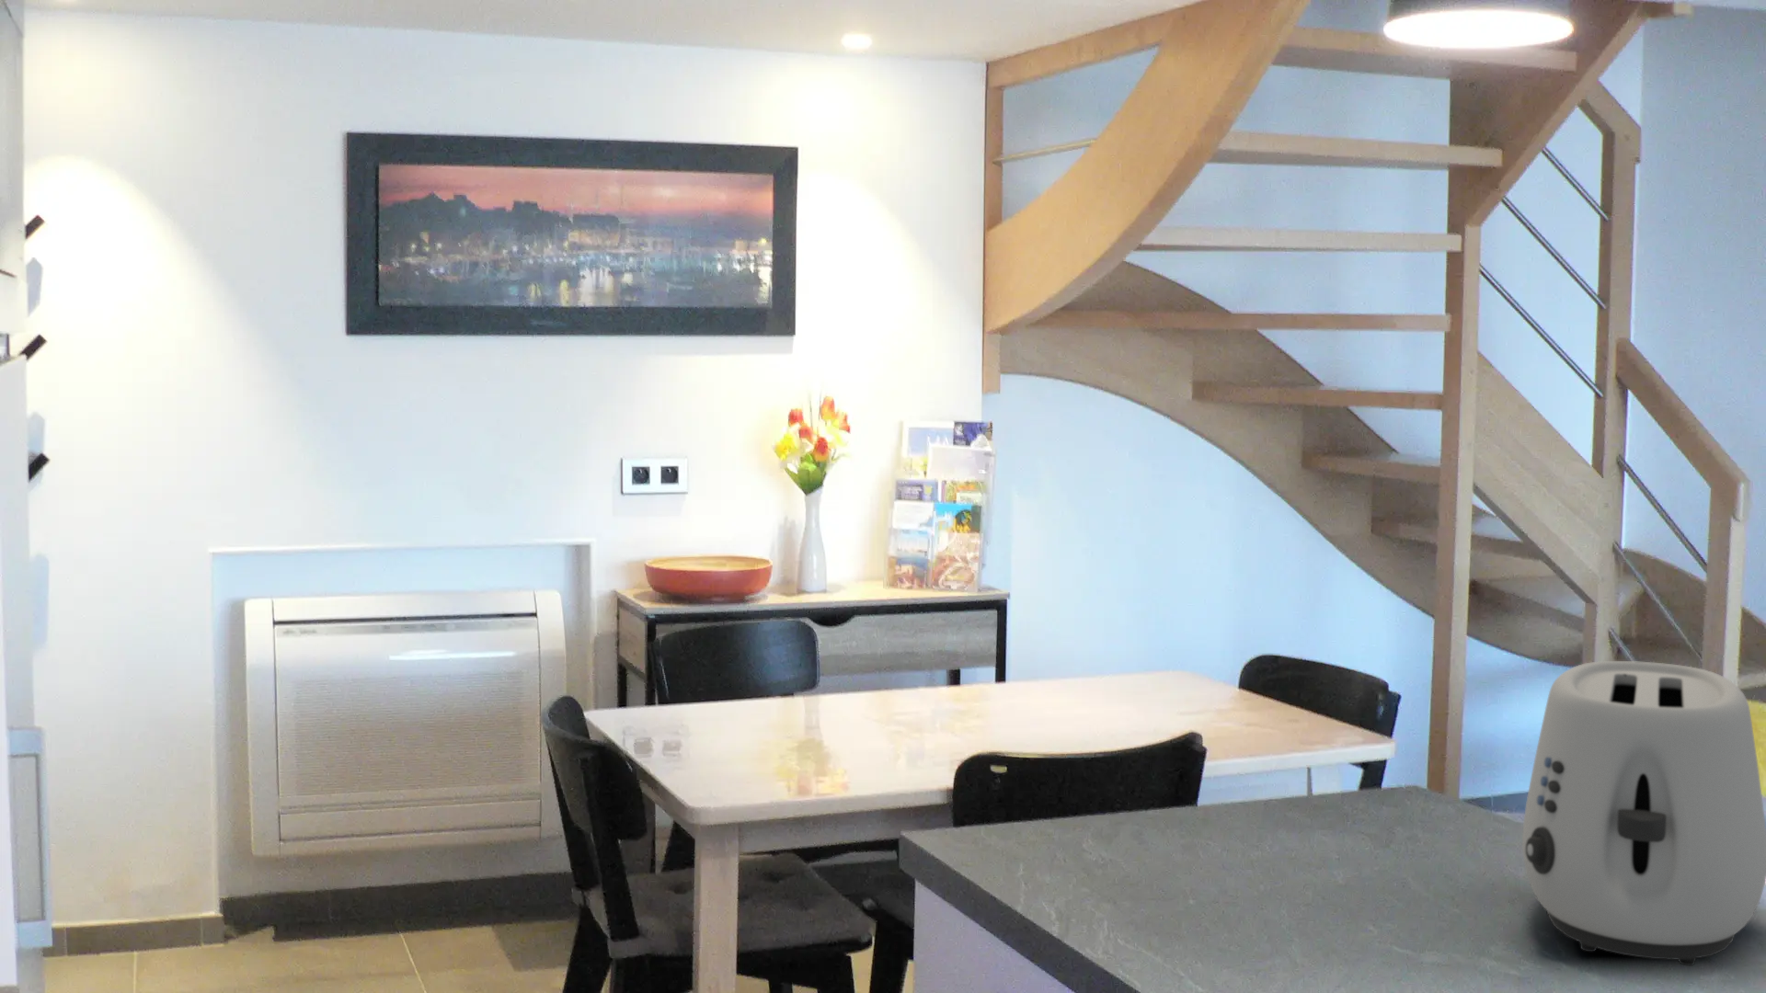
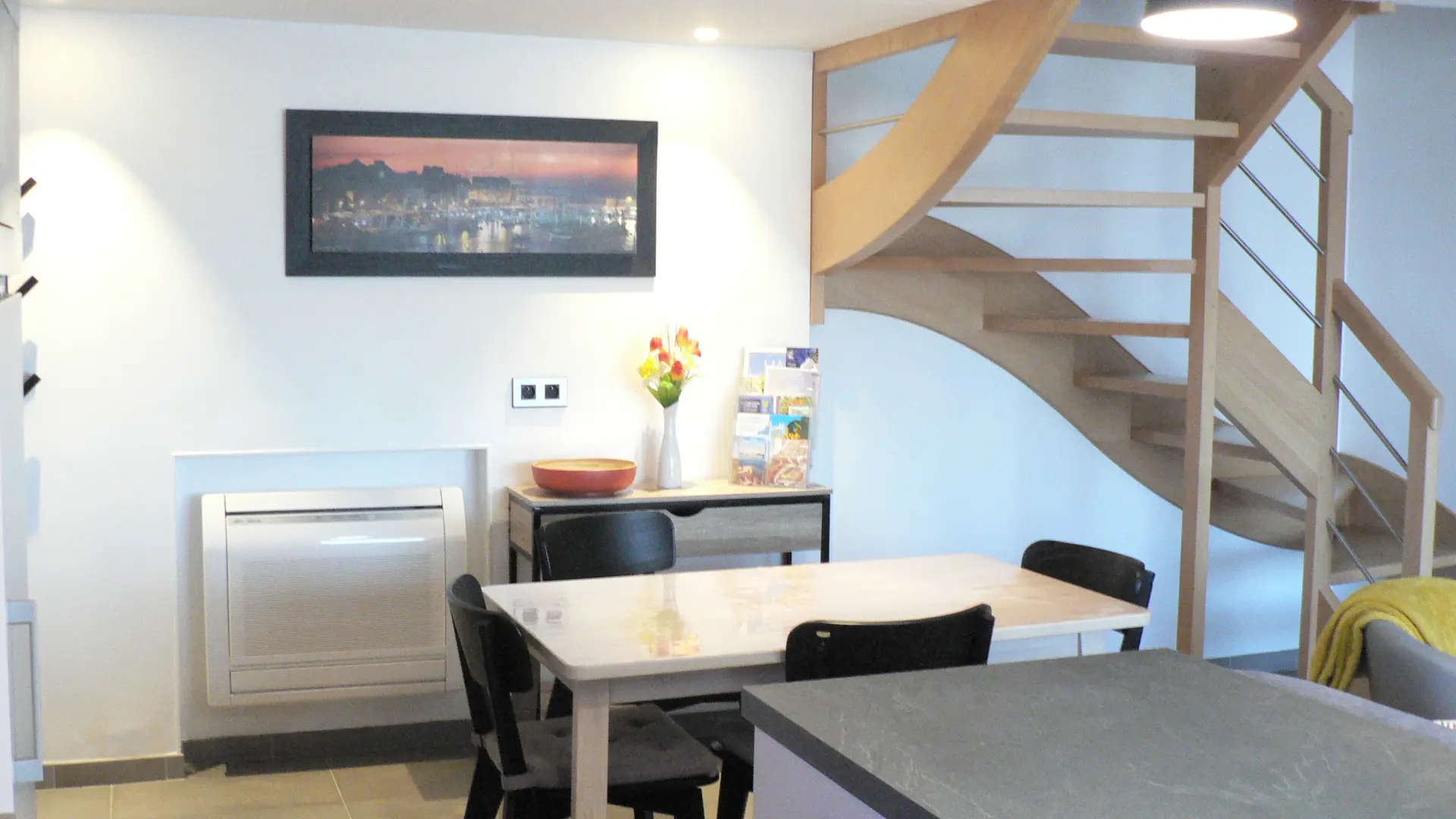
- toaster [1521,660,1766,966]
